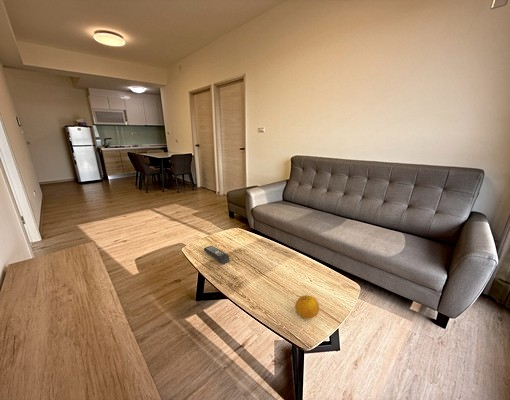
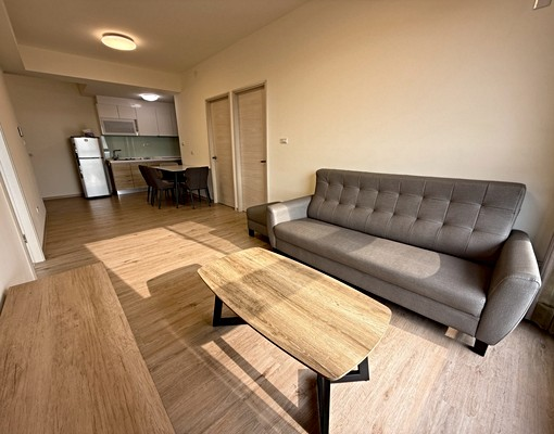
- fruit [294,294,320,320]
- remote control [203,245,230,265]
